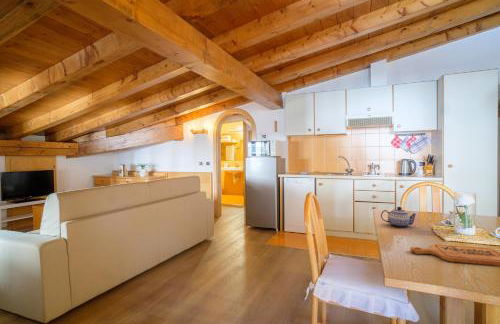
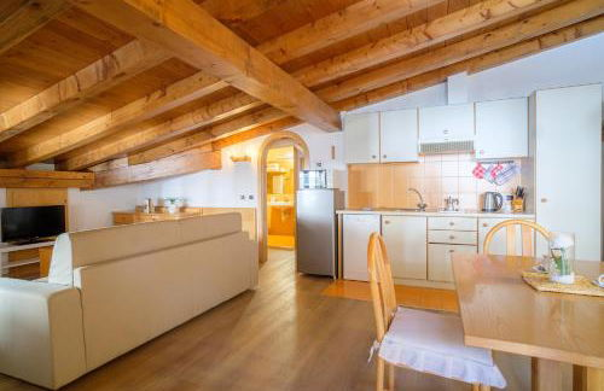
- teapot [380,206,417,228]
- cutting board [409,243,500,267]
